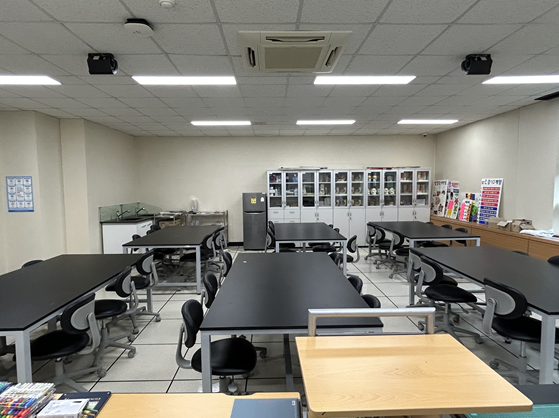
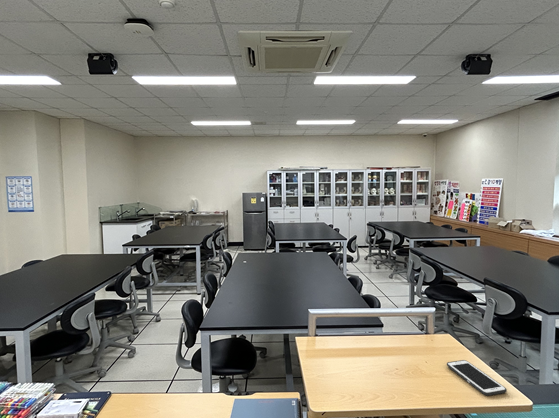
+ cell phone [446,359,508,397]
